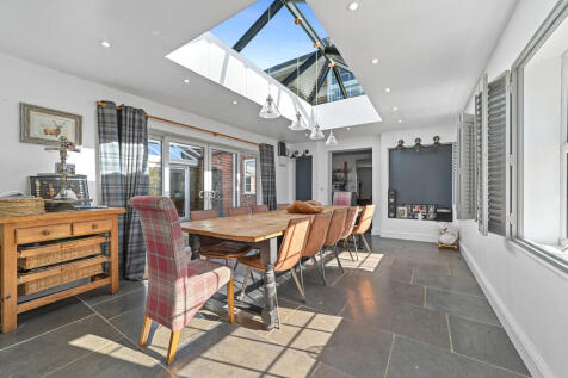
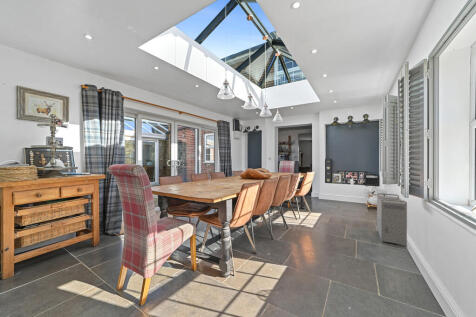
+ storage bin [376,192,408,249]
